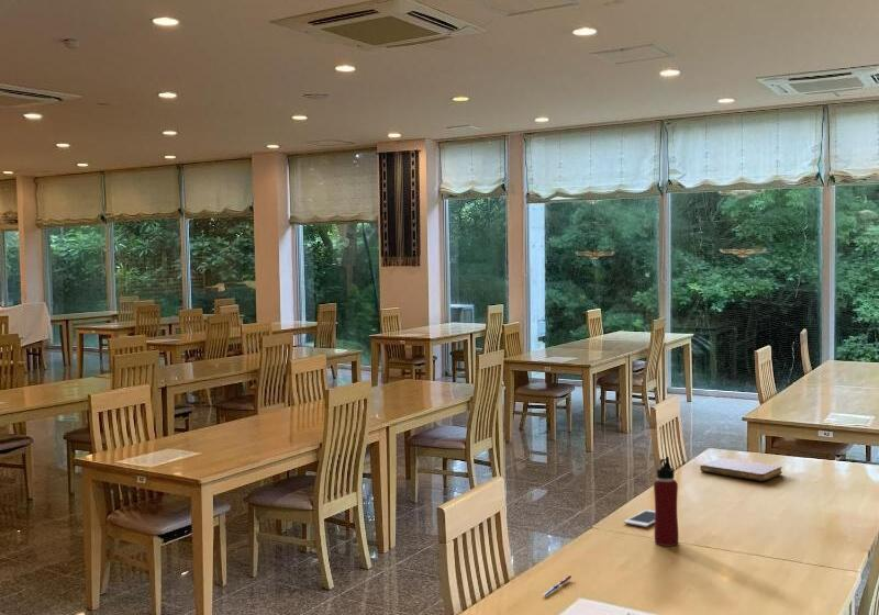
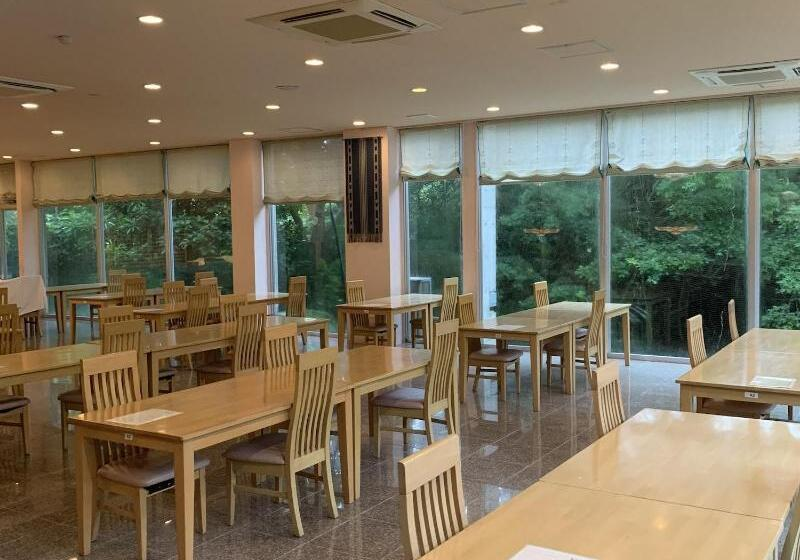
- cell phone [623,508,655,528]
- pen [542,574,574,597]
- notebook [699,457,783,482]
- water bottle [653,456,679,547]
